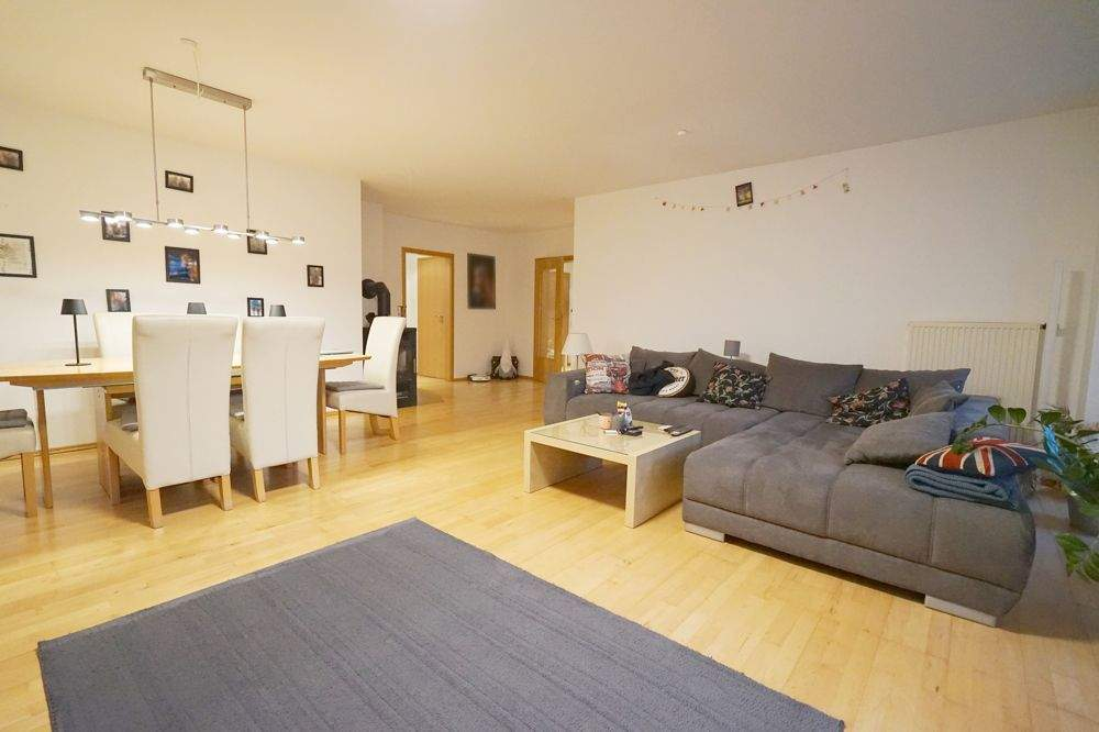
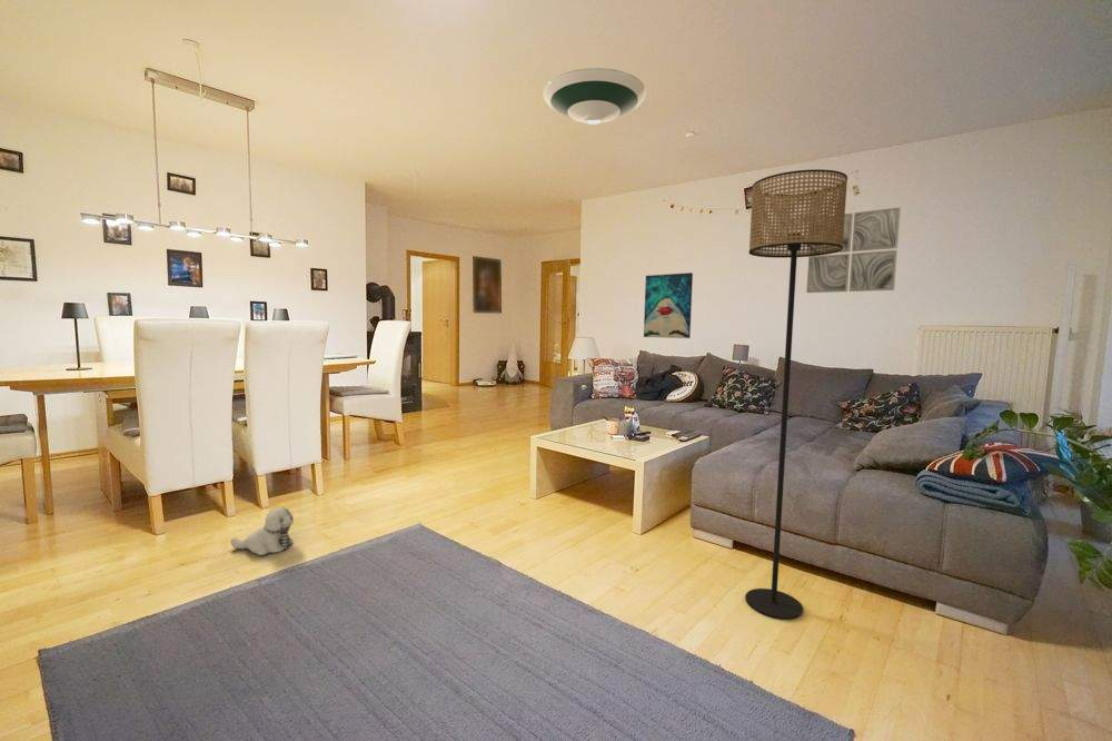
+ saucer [542,67,647,126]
+ wall art [643,271,694,339]
+ plush toy [229,506,295,556]
+ floor lamp [744,168,848,620]
+ wall art [805,206,902,294]
